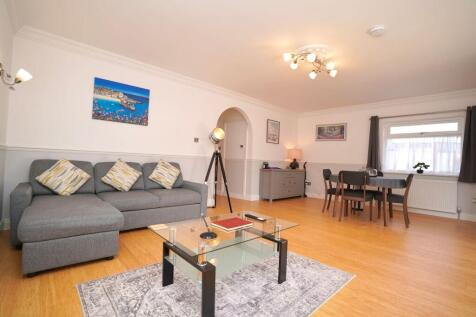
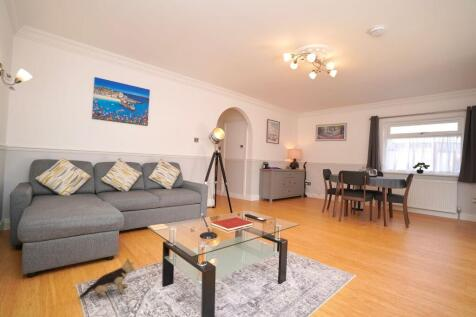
+ plush toy [78,257,136,299]
